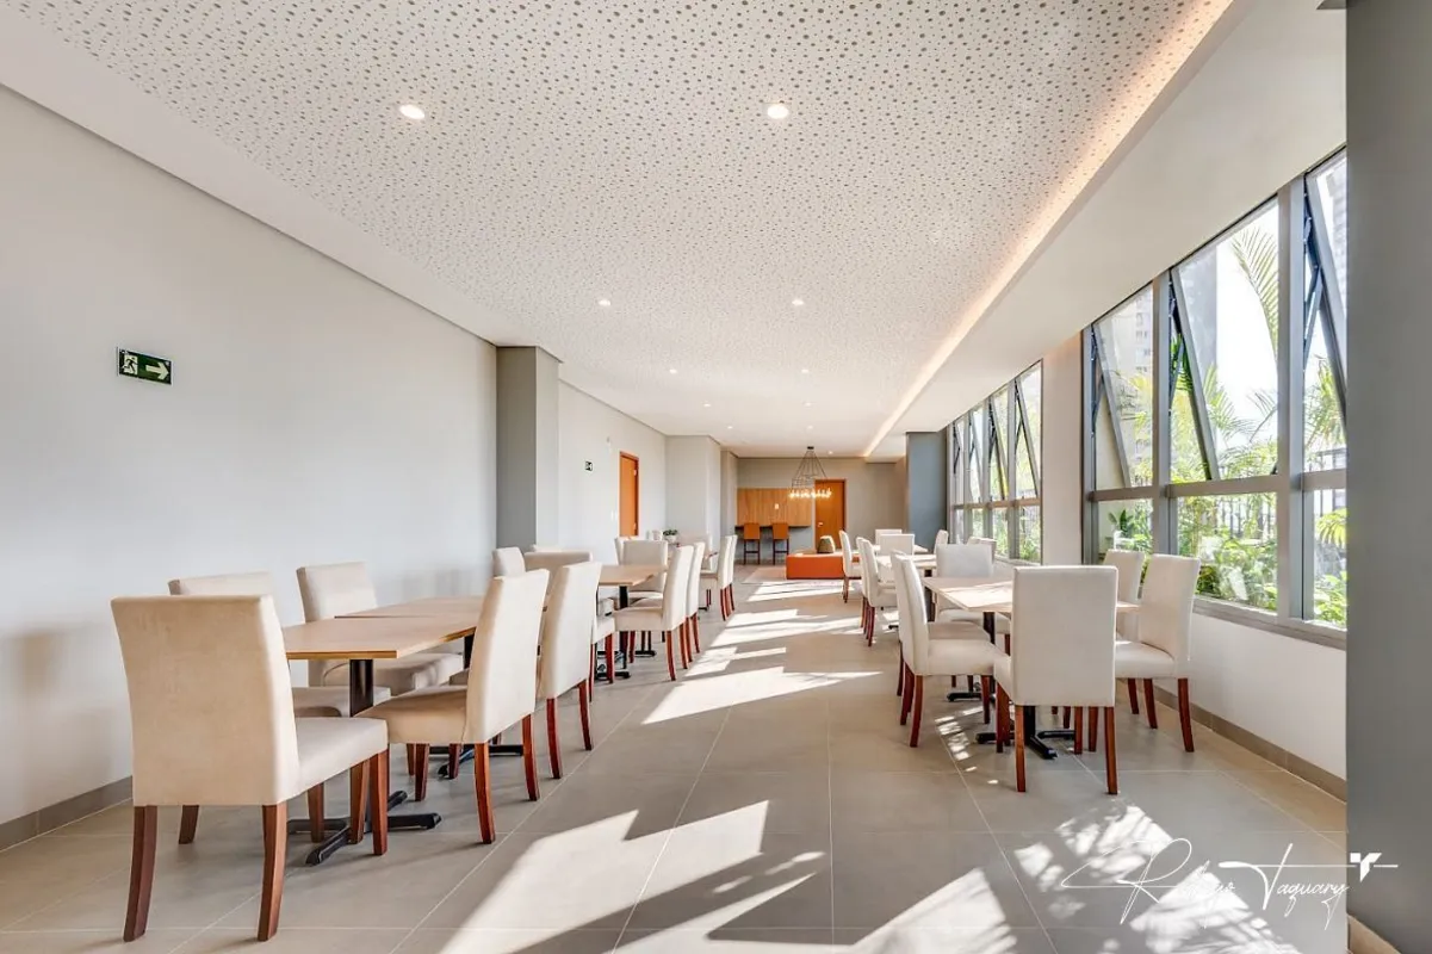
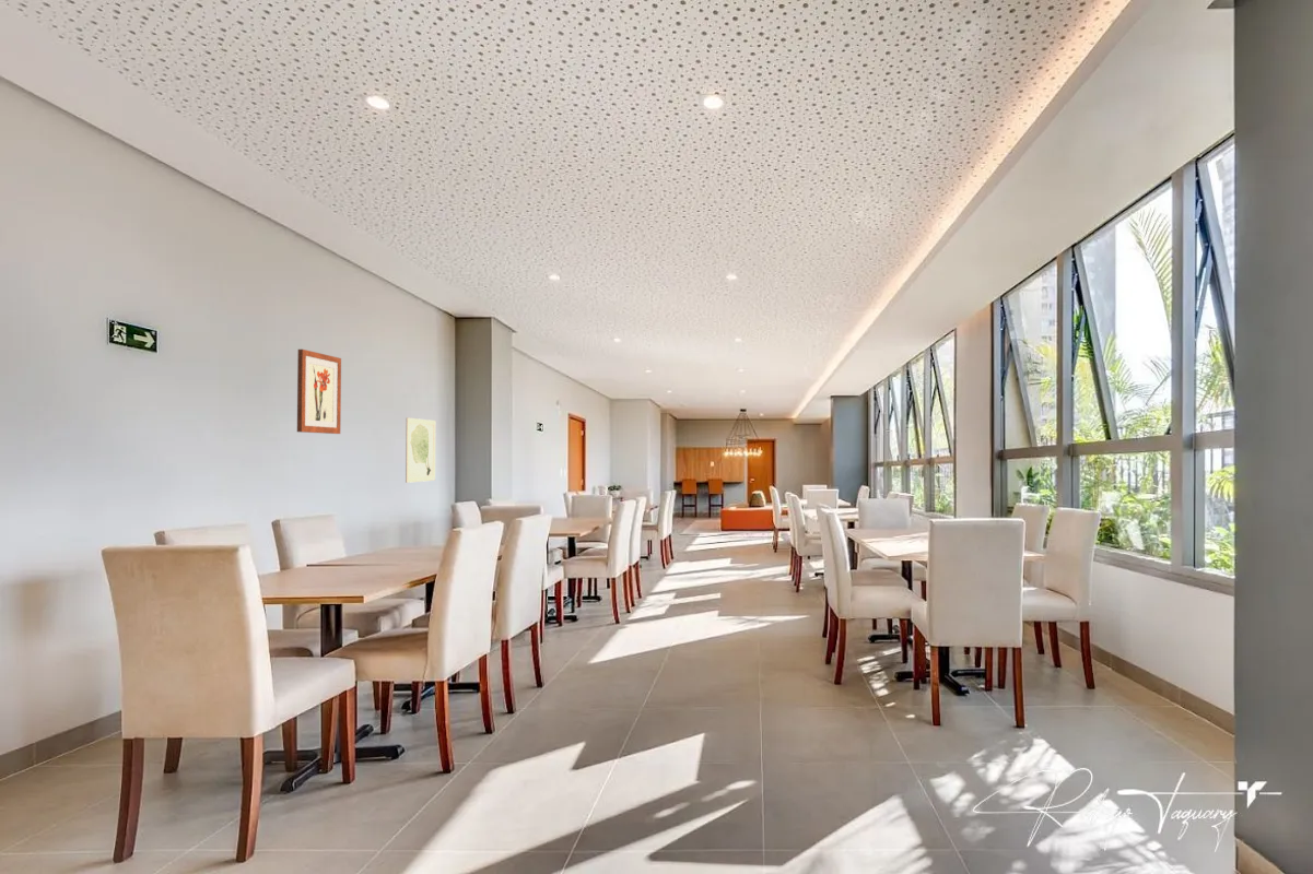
+ wall art [296,349,342,435]
+ wall art [405,416,436,484]
